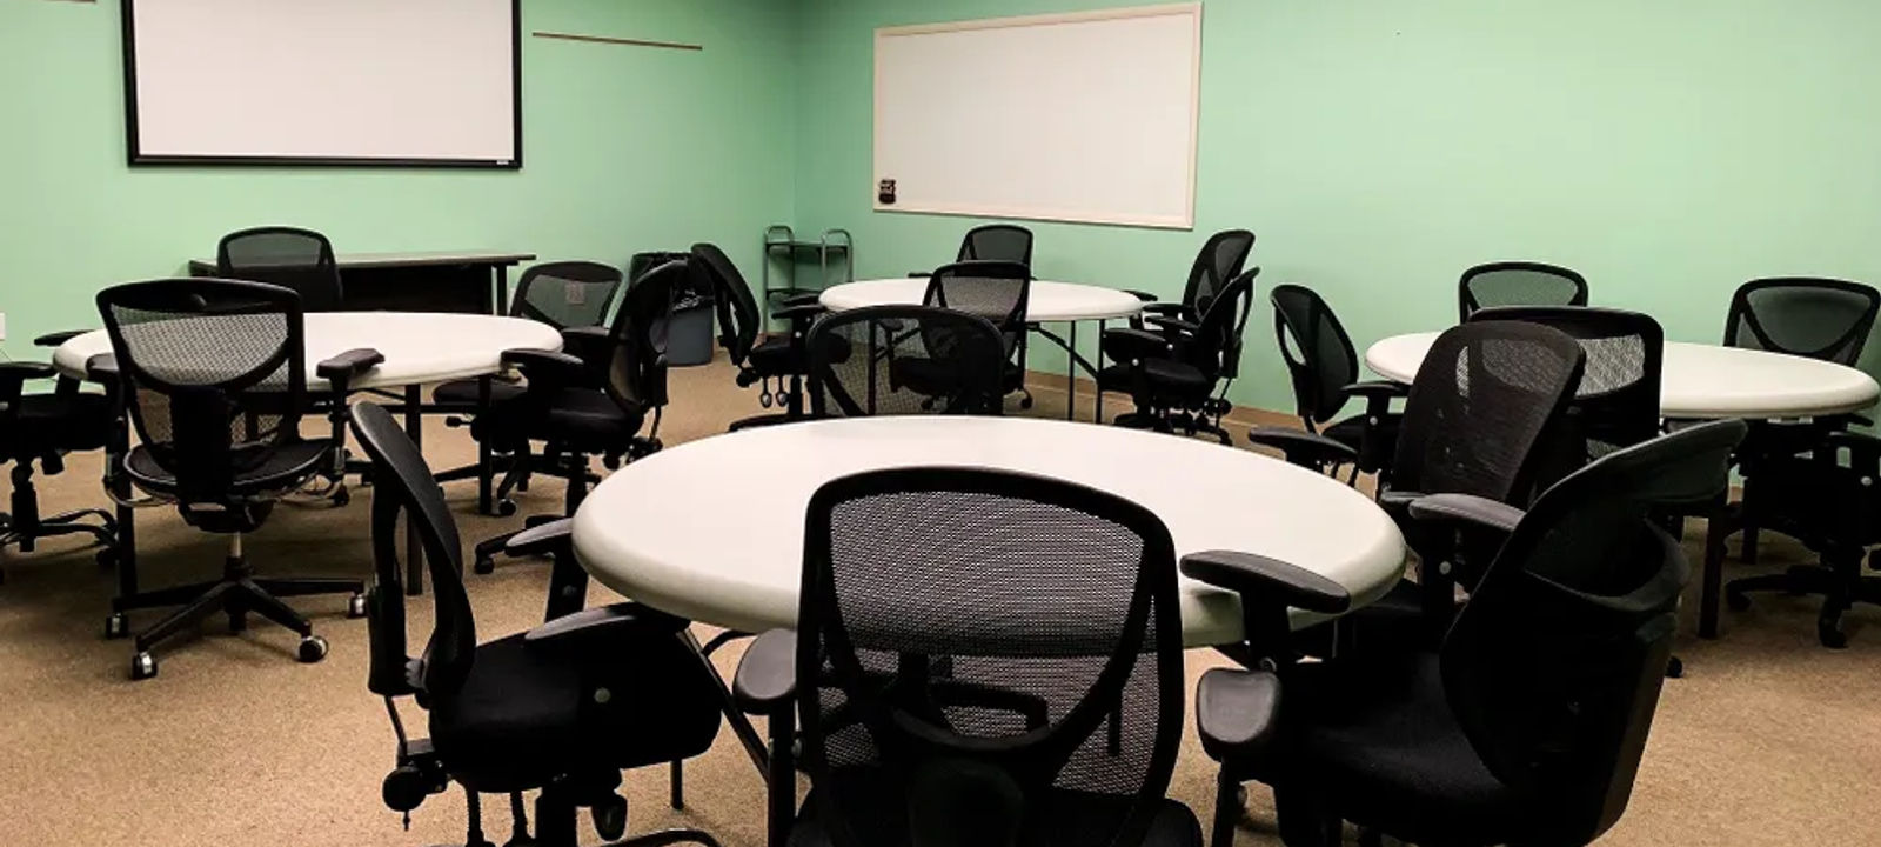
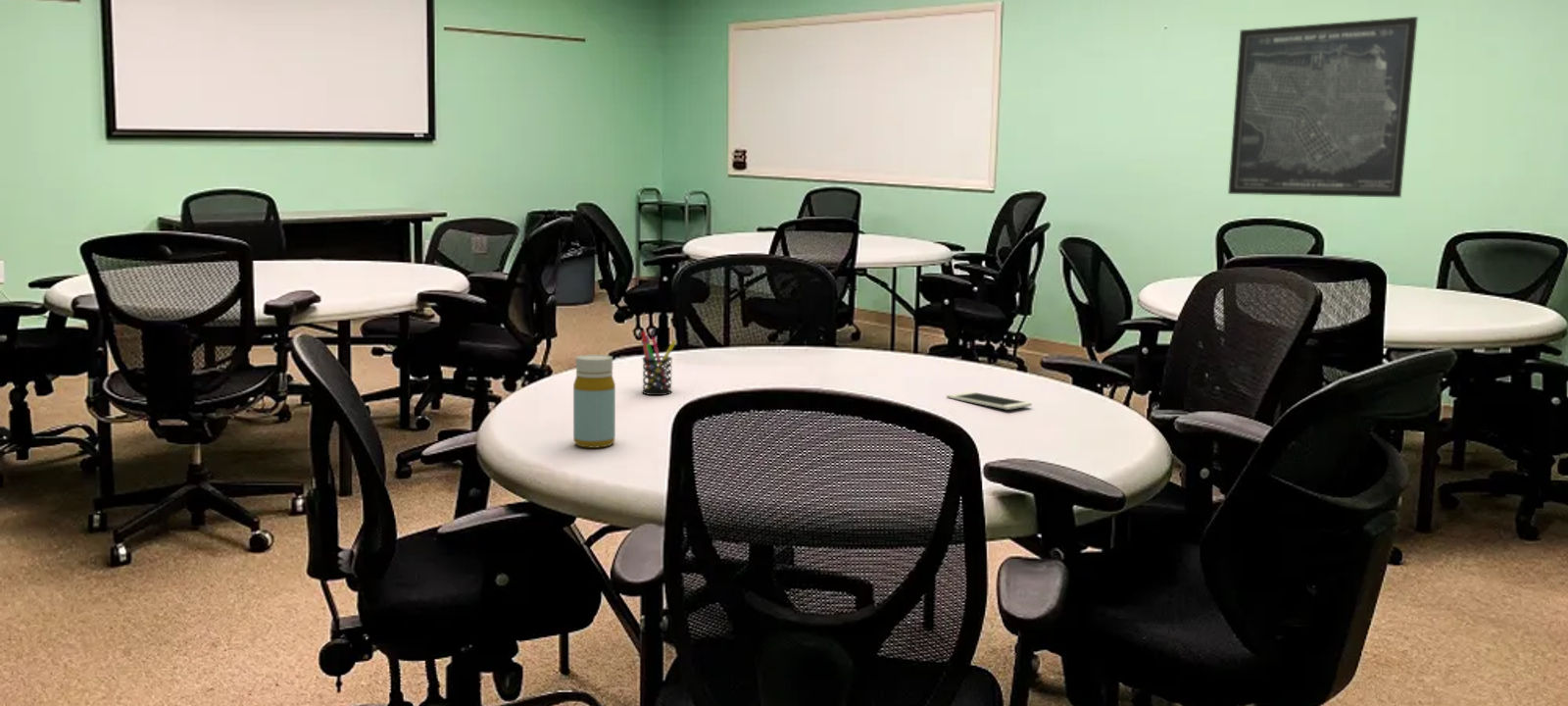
+ wall art [1227,16,1419,198]
+ pen holder [640,330,677,396]
+ bottle [572,354,616,449]
+ cell phone [946,390,1033,411]
